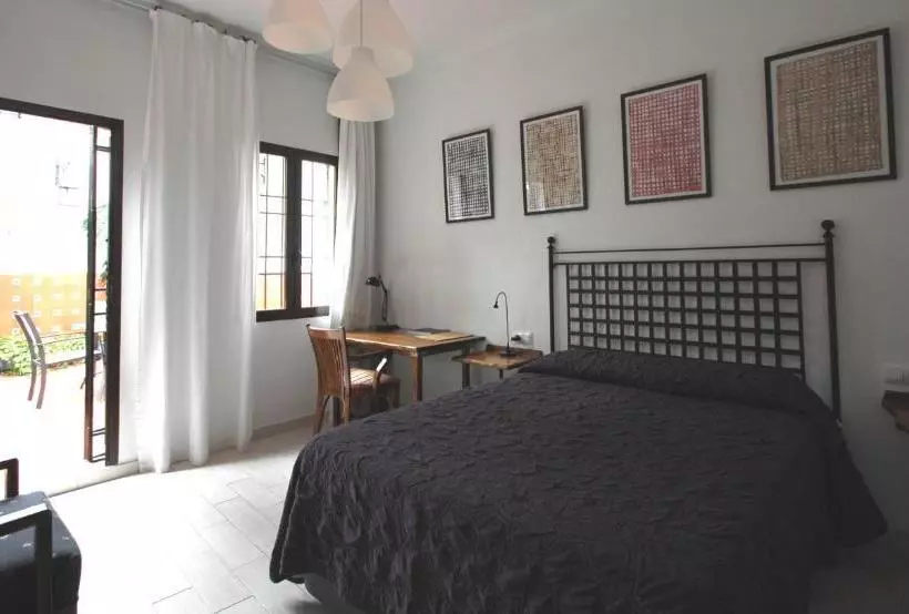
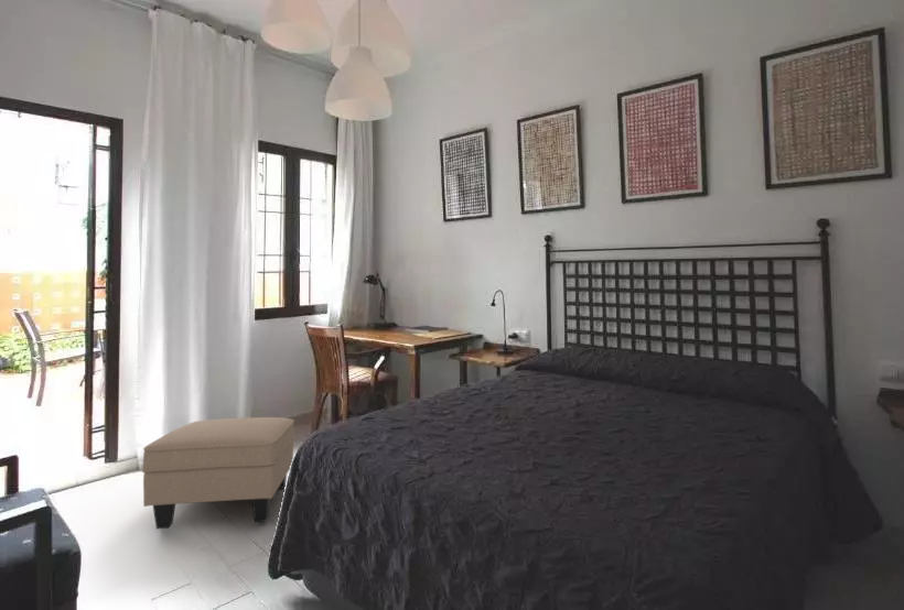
+ ottoman [141,416,295,530]
